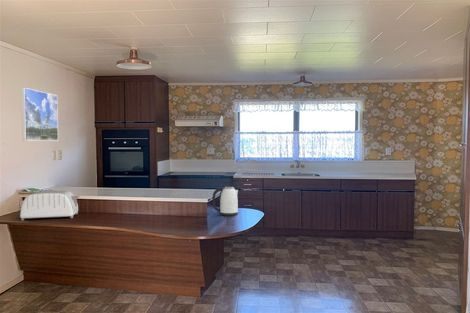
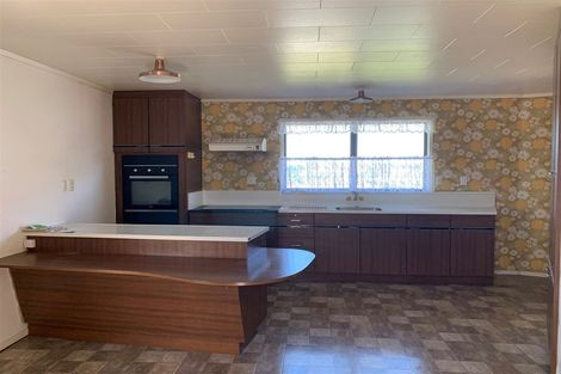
- toaster [19,190,80,221]
- kettle [212,185,239,217]
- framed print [20,87,59,142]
